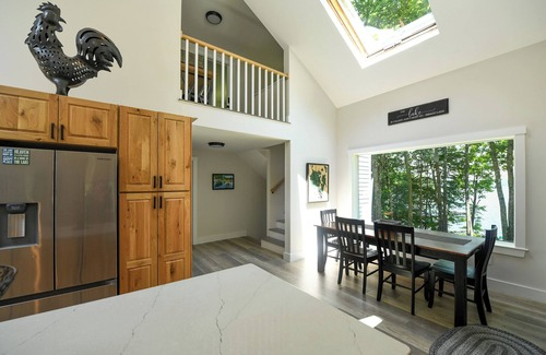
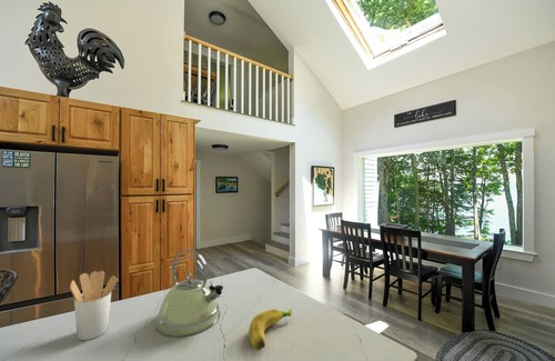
+ kettle [154,248,224,338]
+ utensil holder [69,270,119,341]
+ banana [248,308,293,351]
